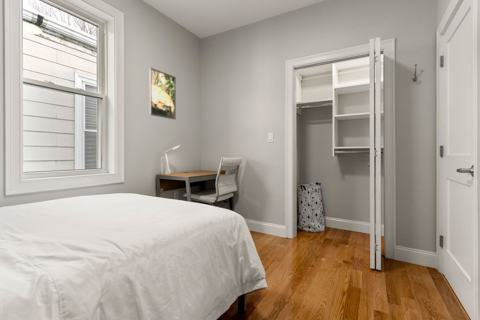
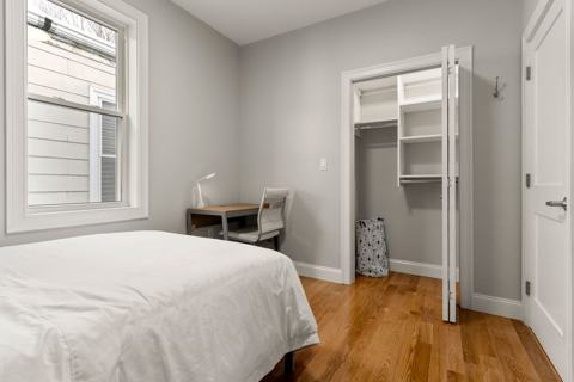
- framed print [148,67,177,121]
